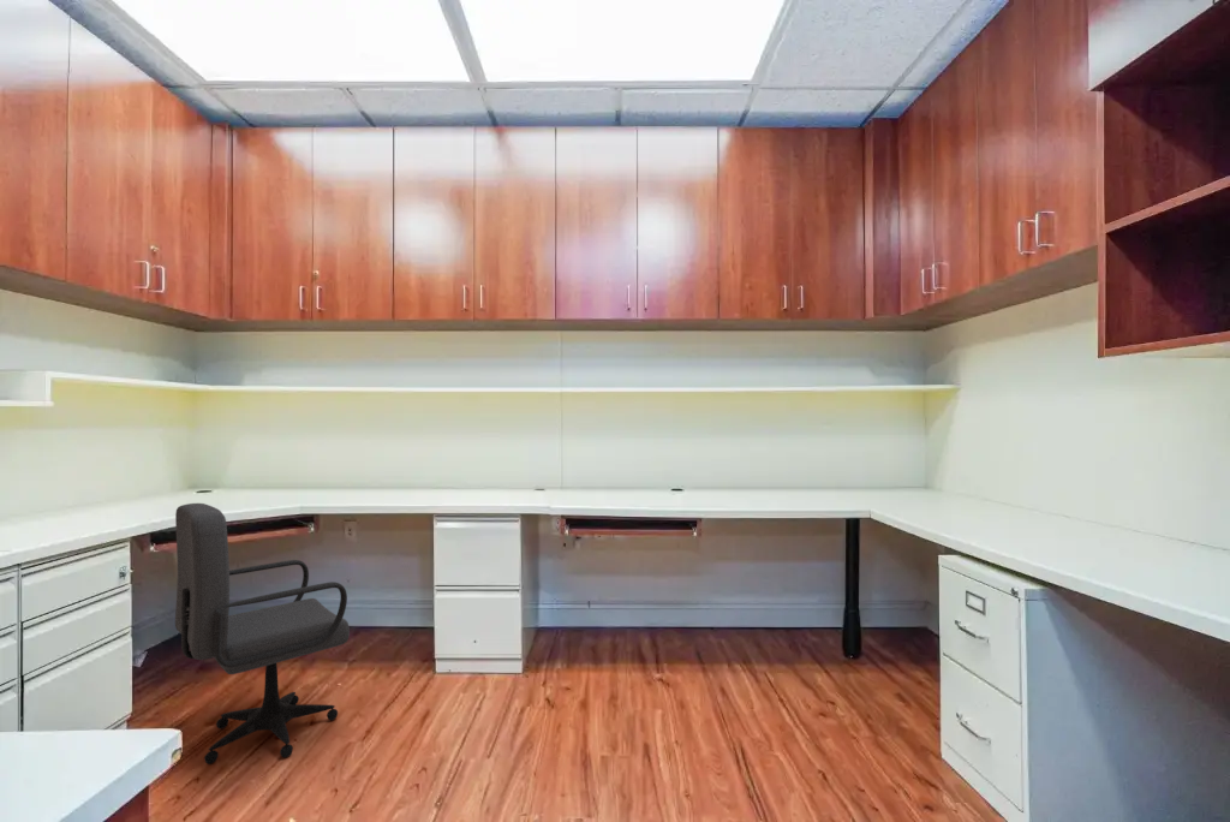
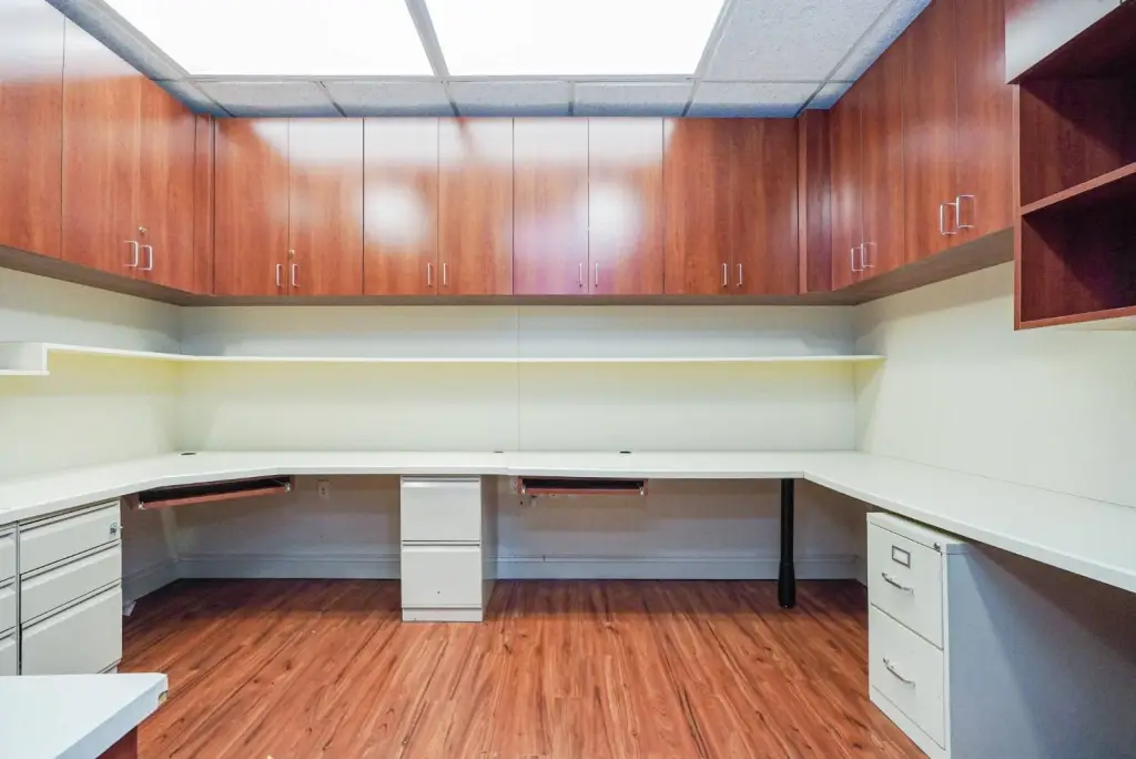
- office chair [174,502,351,764]
